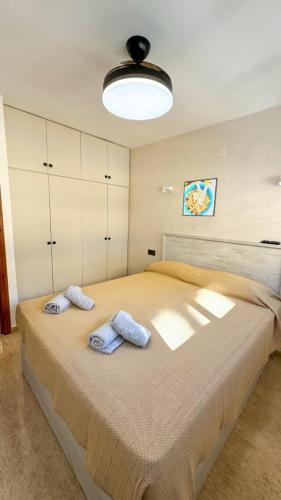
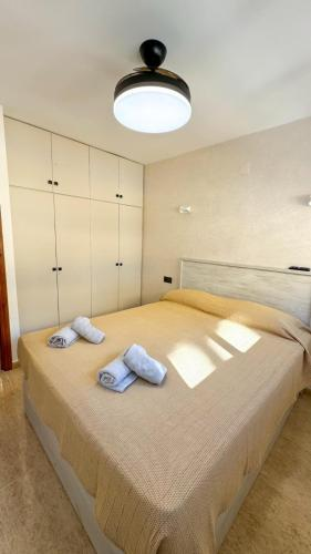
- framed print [181,177,219,217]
